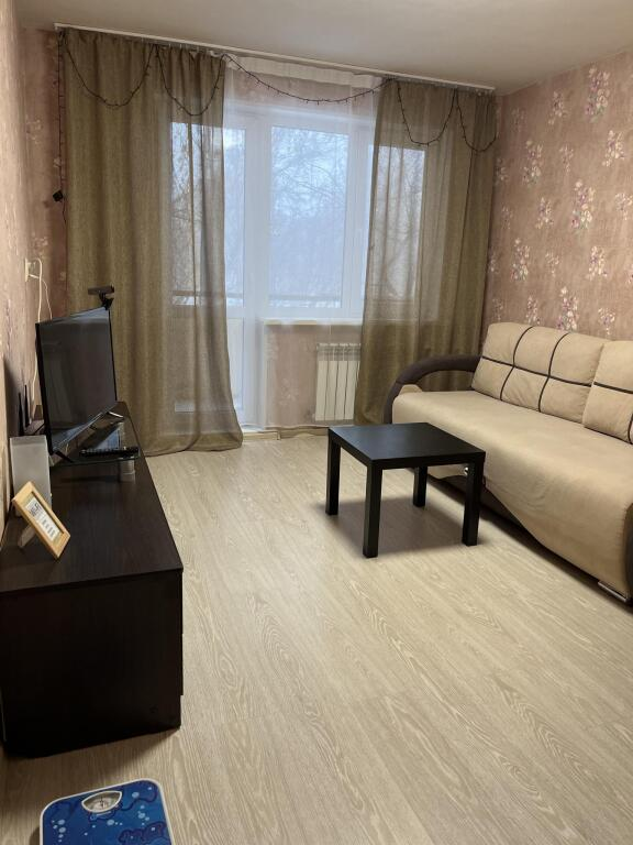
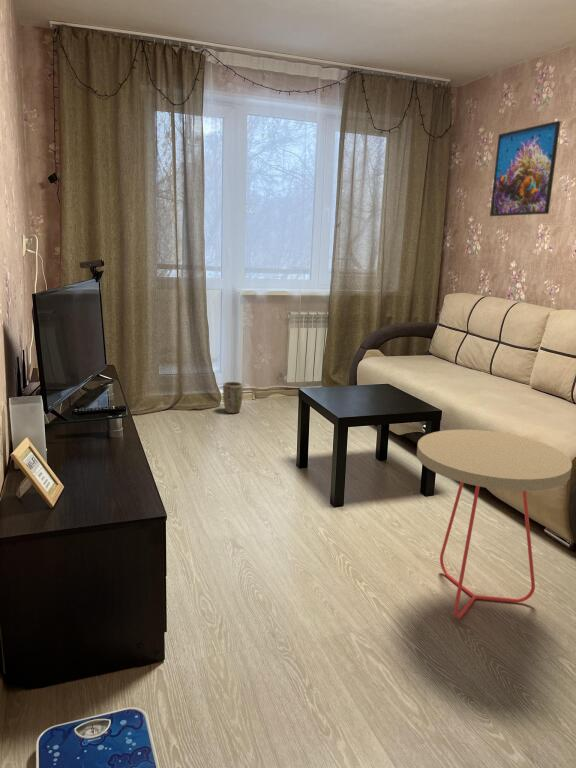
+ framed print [489,120,561,217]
+ plant pot [222,381,244,414]
+ side table [416,428,573,620]
